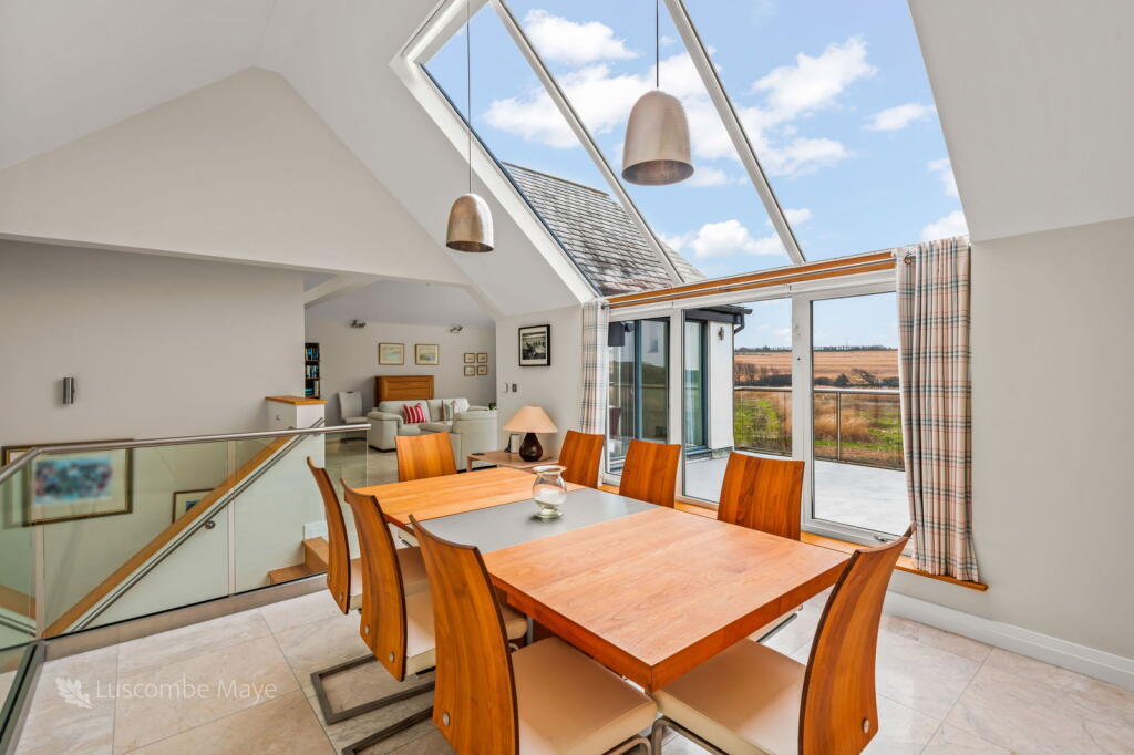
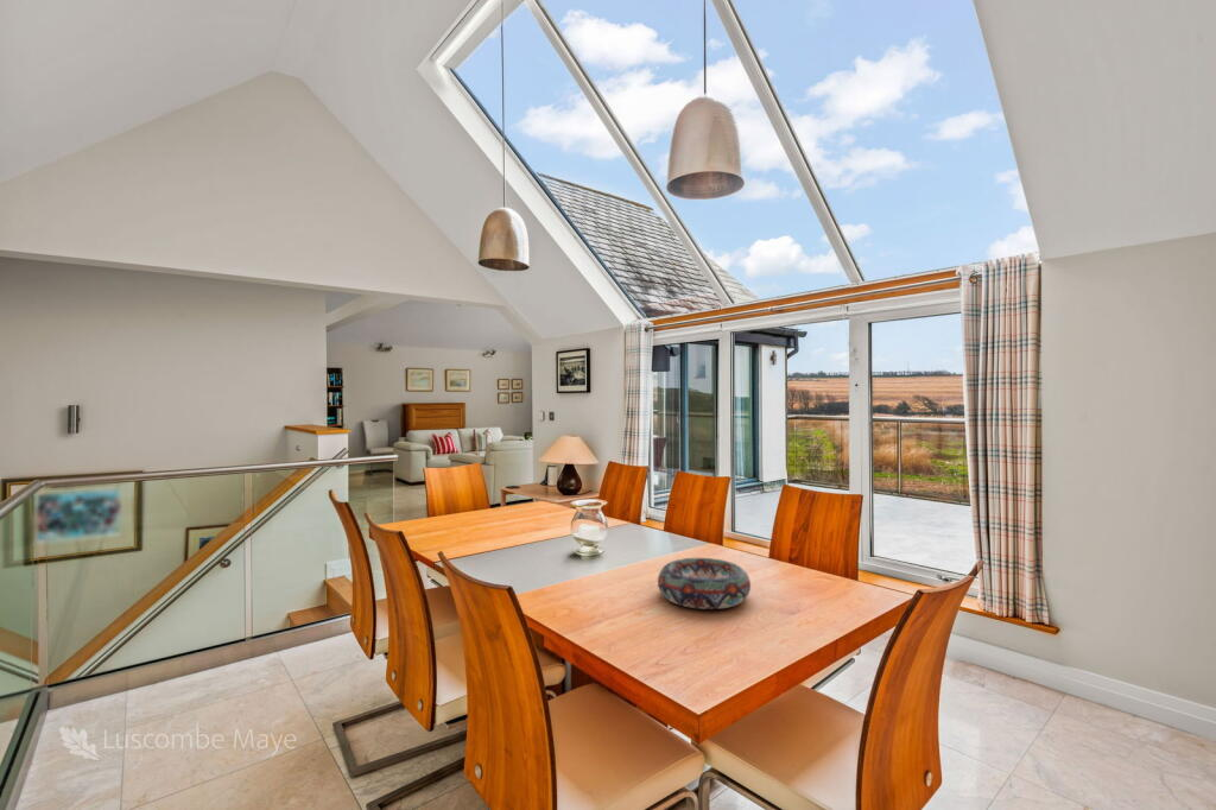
+ decorative bowl [657,557,752,610]
